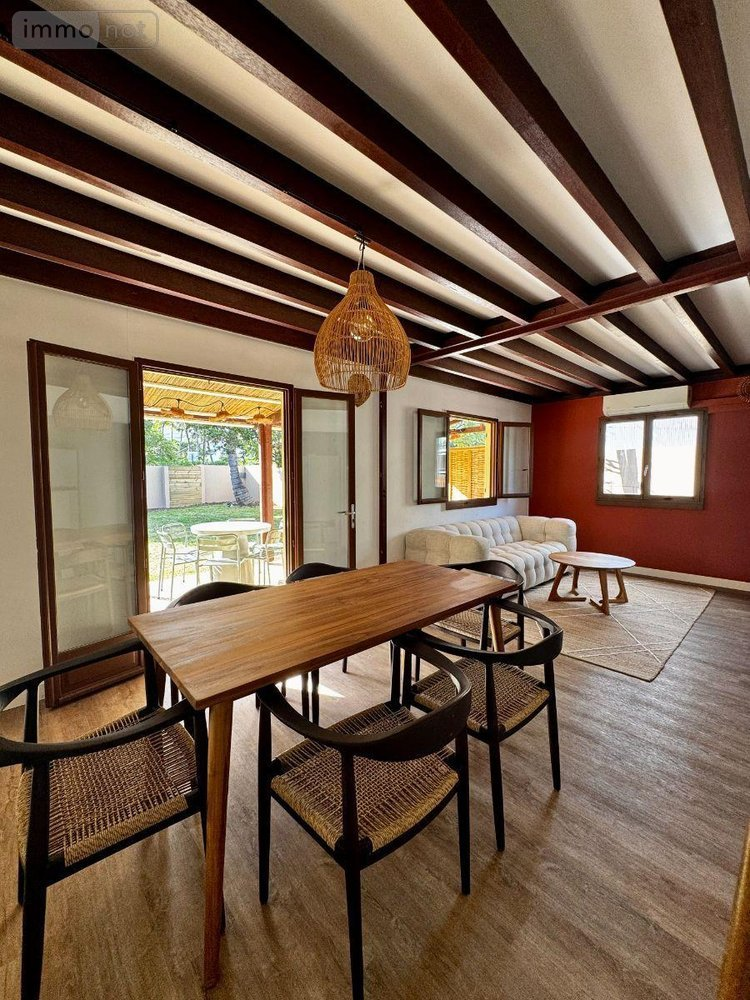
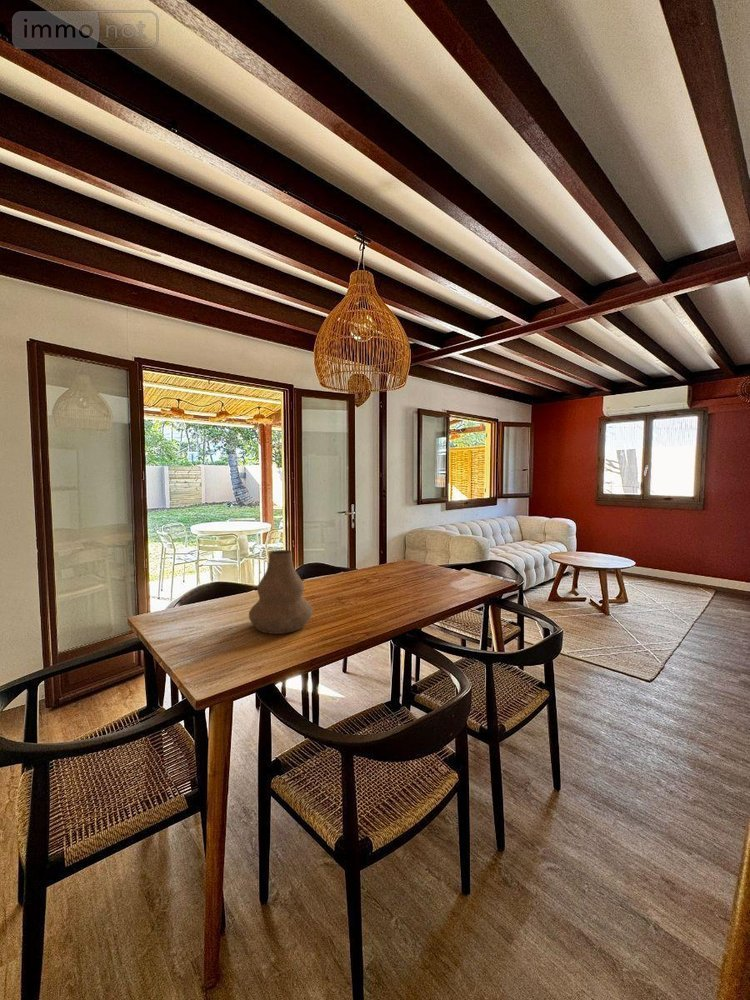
+ vase [248,549,314,635]
